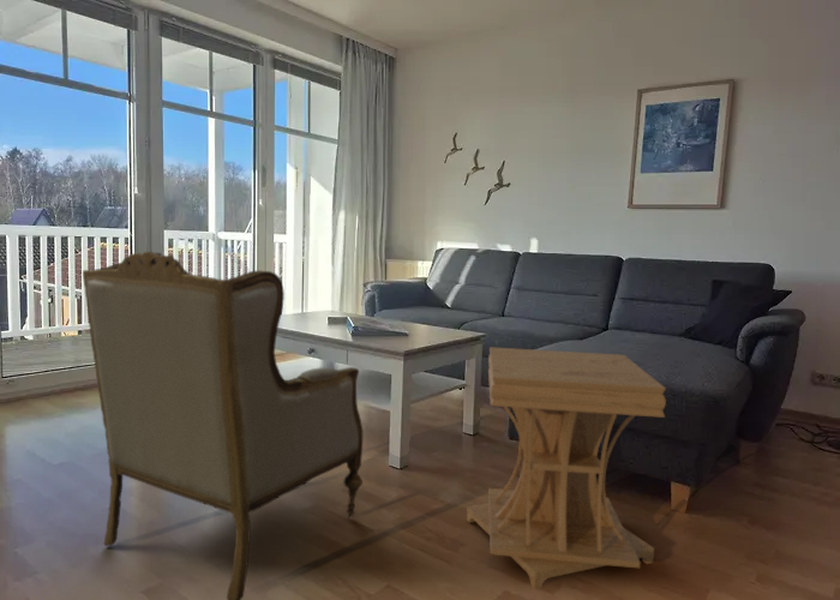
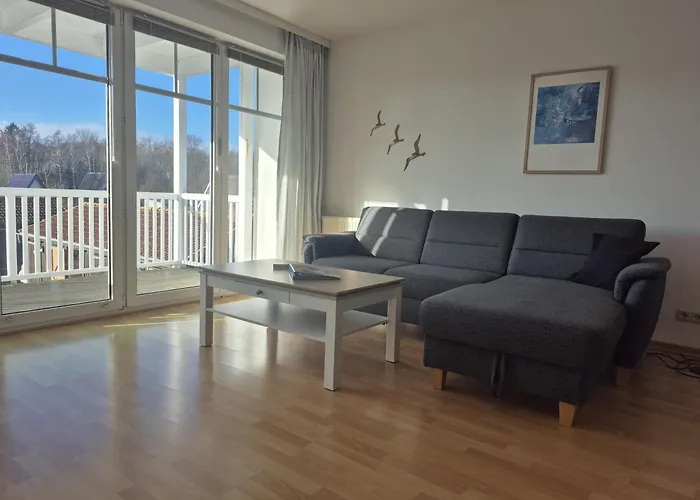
- armchair [82,251,364,600]
- side table [466,346,667,590]
